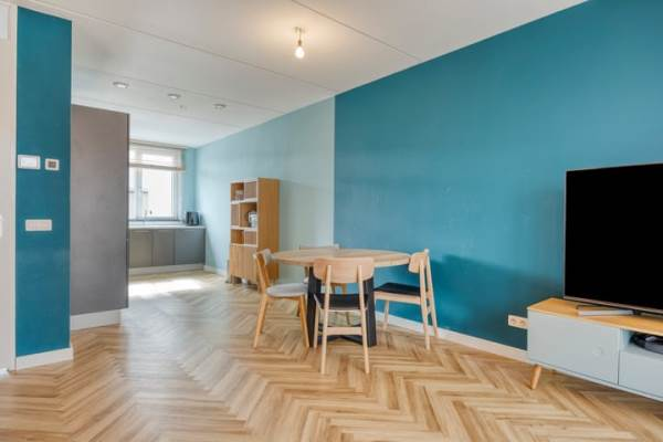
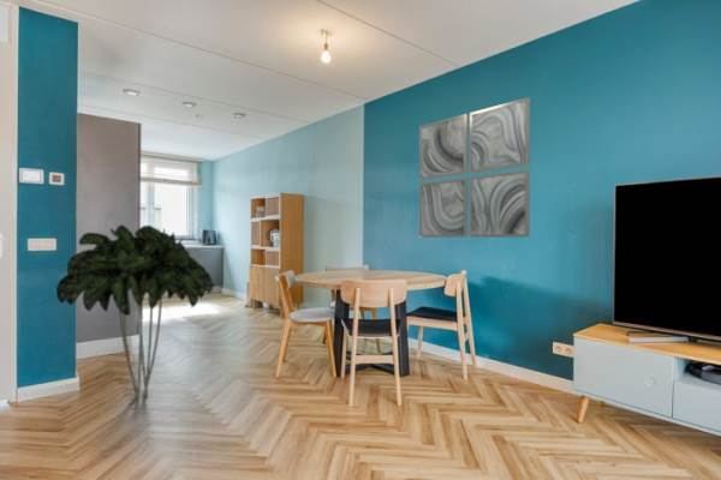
+ indoor plant [55,223,215,400]
+ wall art [418,96,531,239]
